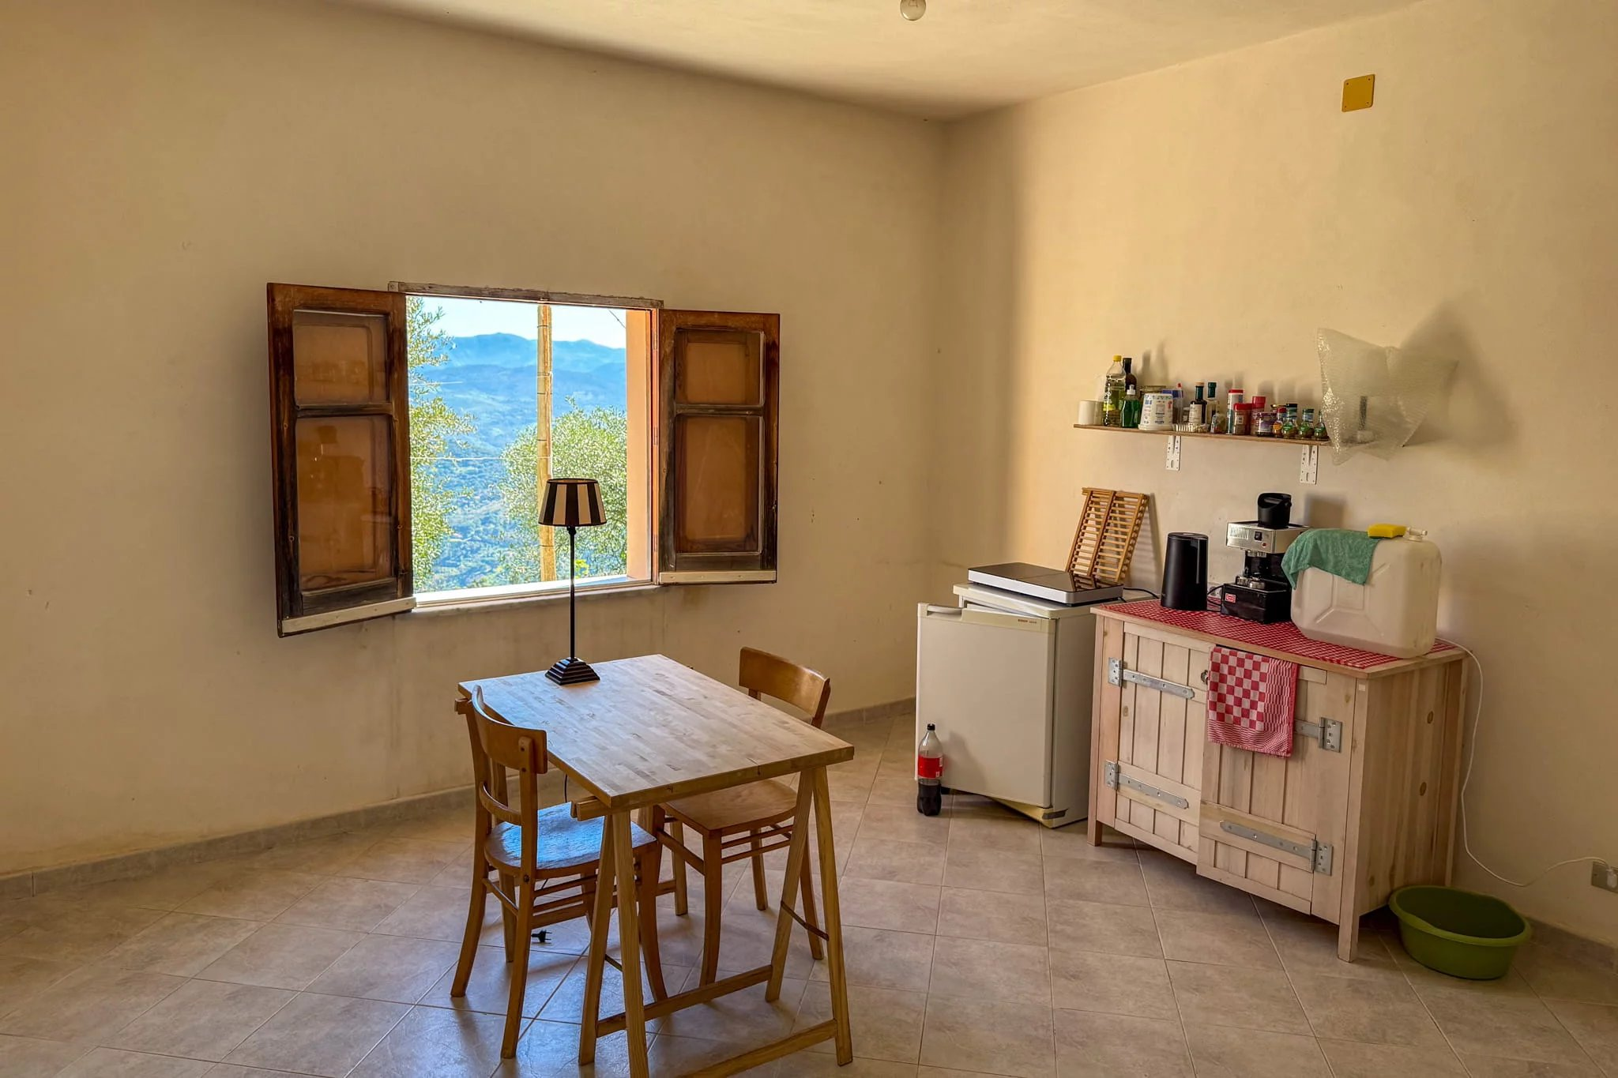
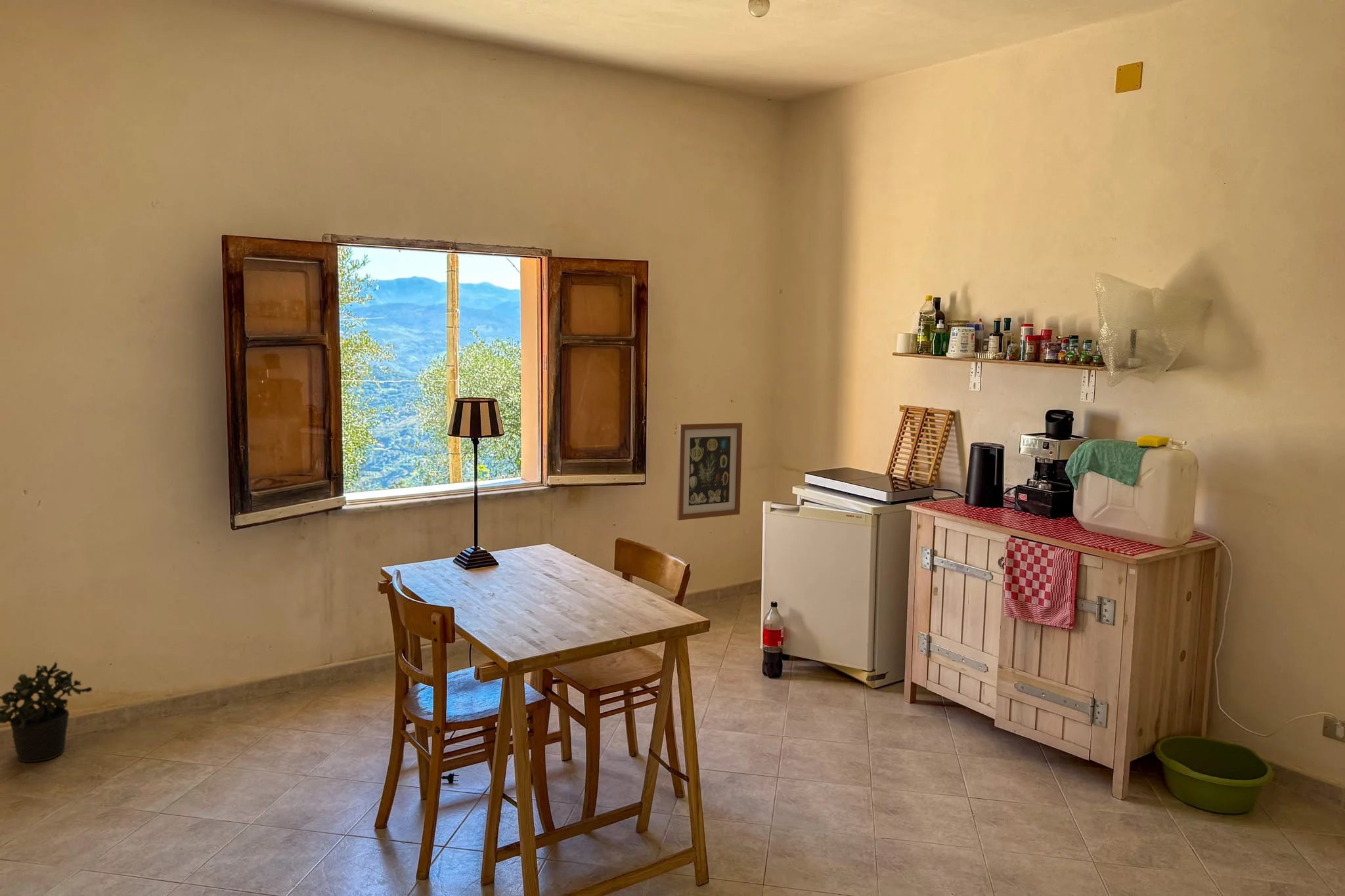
+ wall art [676,422,743,521]
+ potted plant [0,661,93,763]
